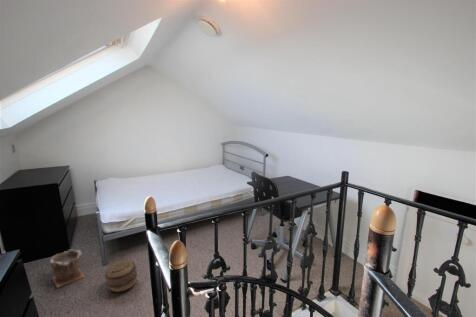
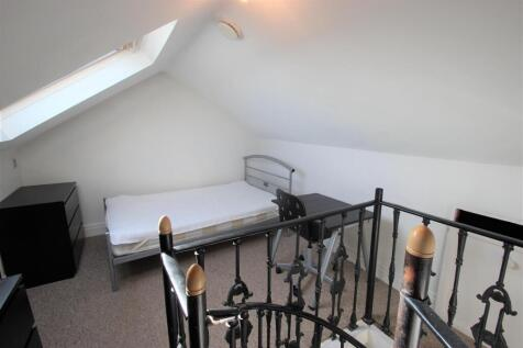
- plant pot [49,249,85,289]
- basket [104,259,138,293]
